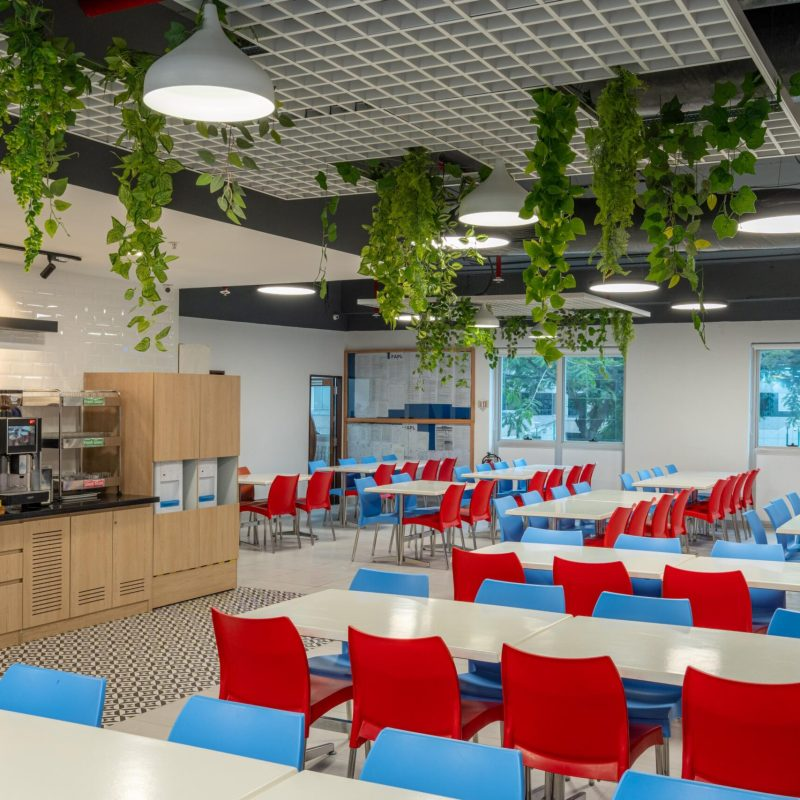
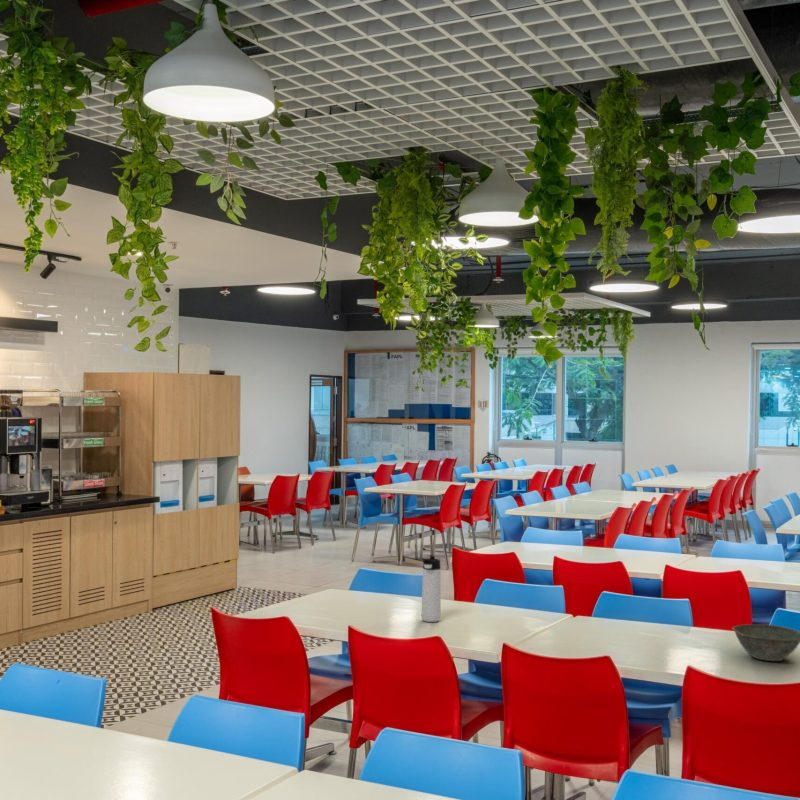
+ bowl [731,623,800,662]
+ thermos bottle [420,555,442,623]
